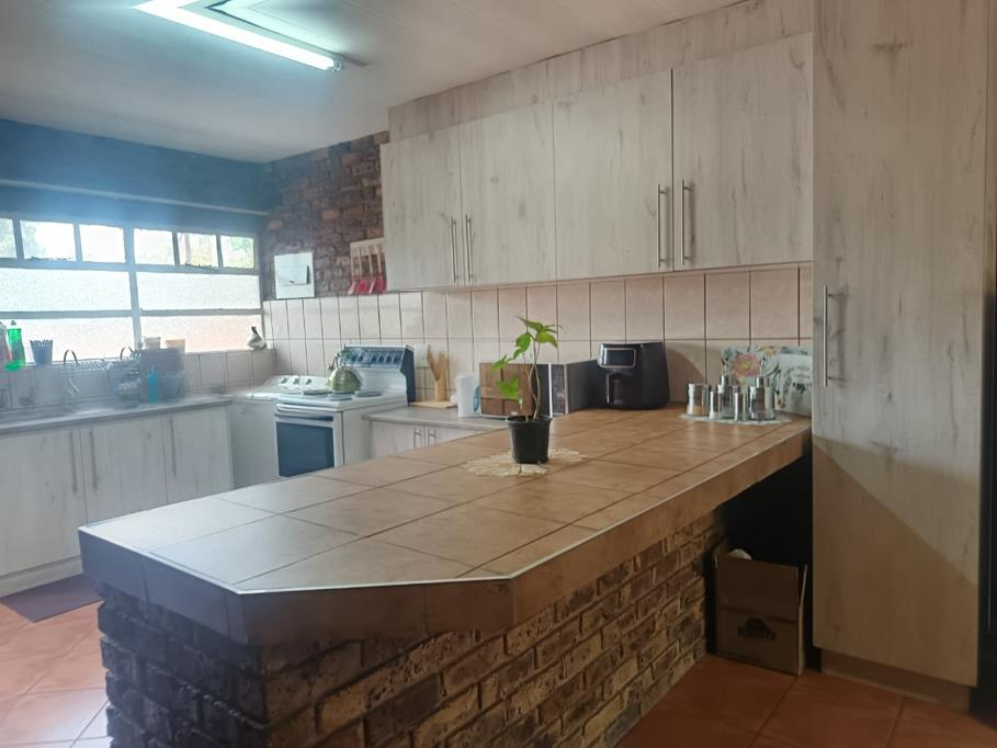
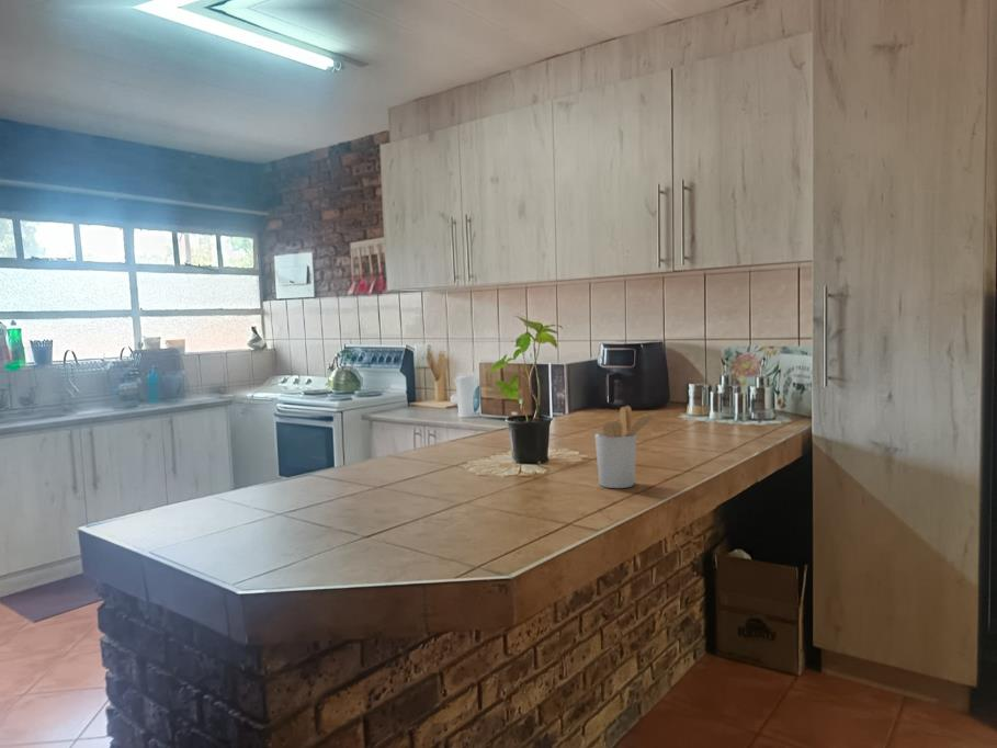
+ utensil holder [593,405,659,489]
